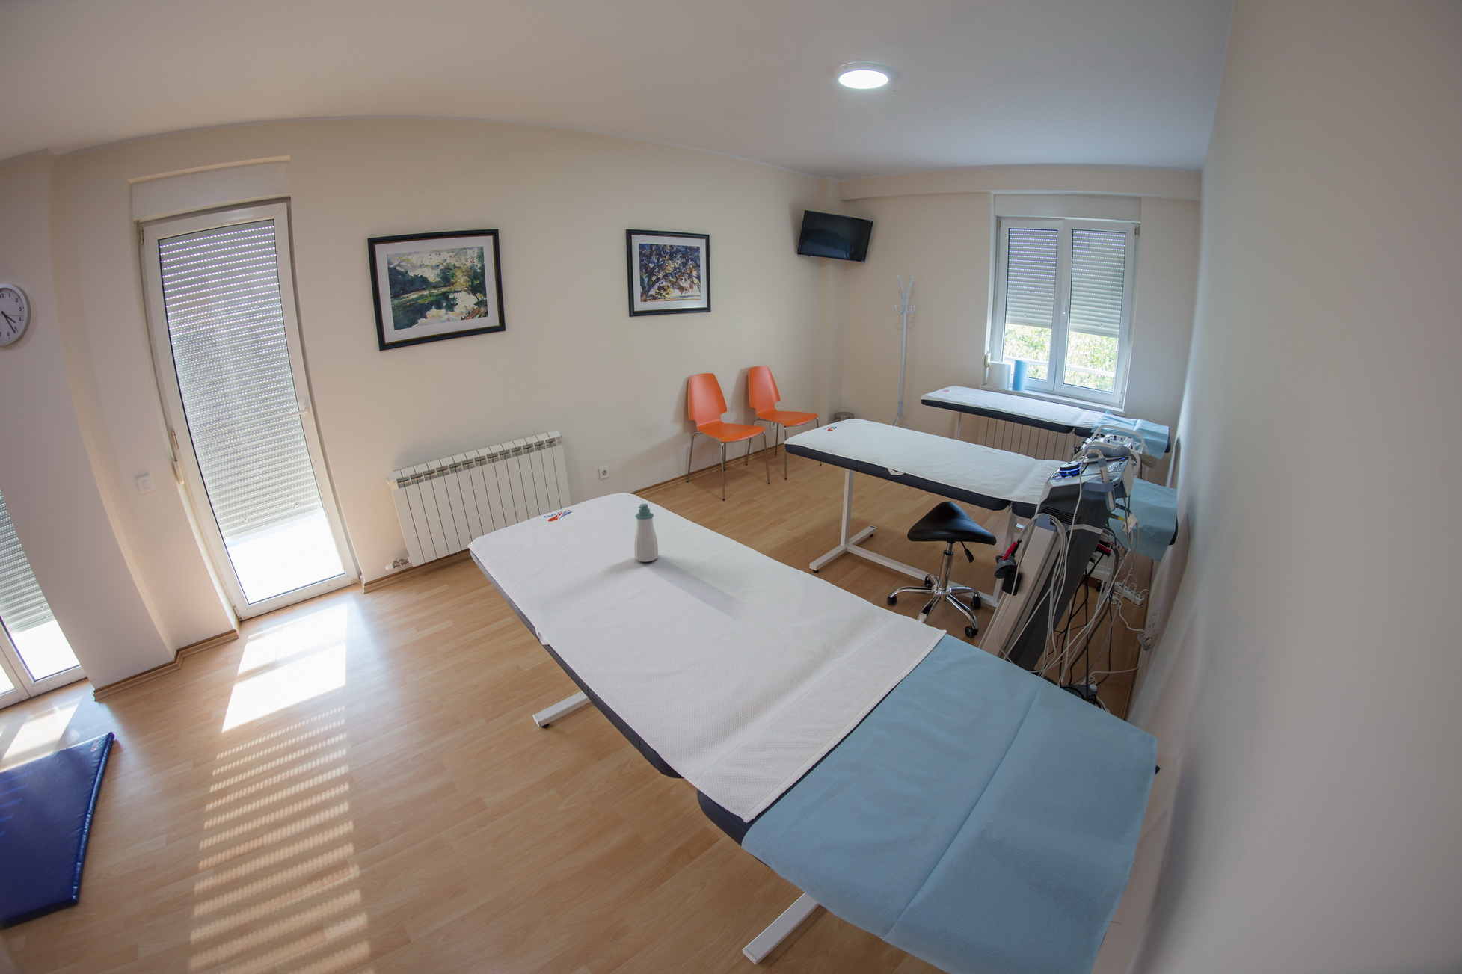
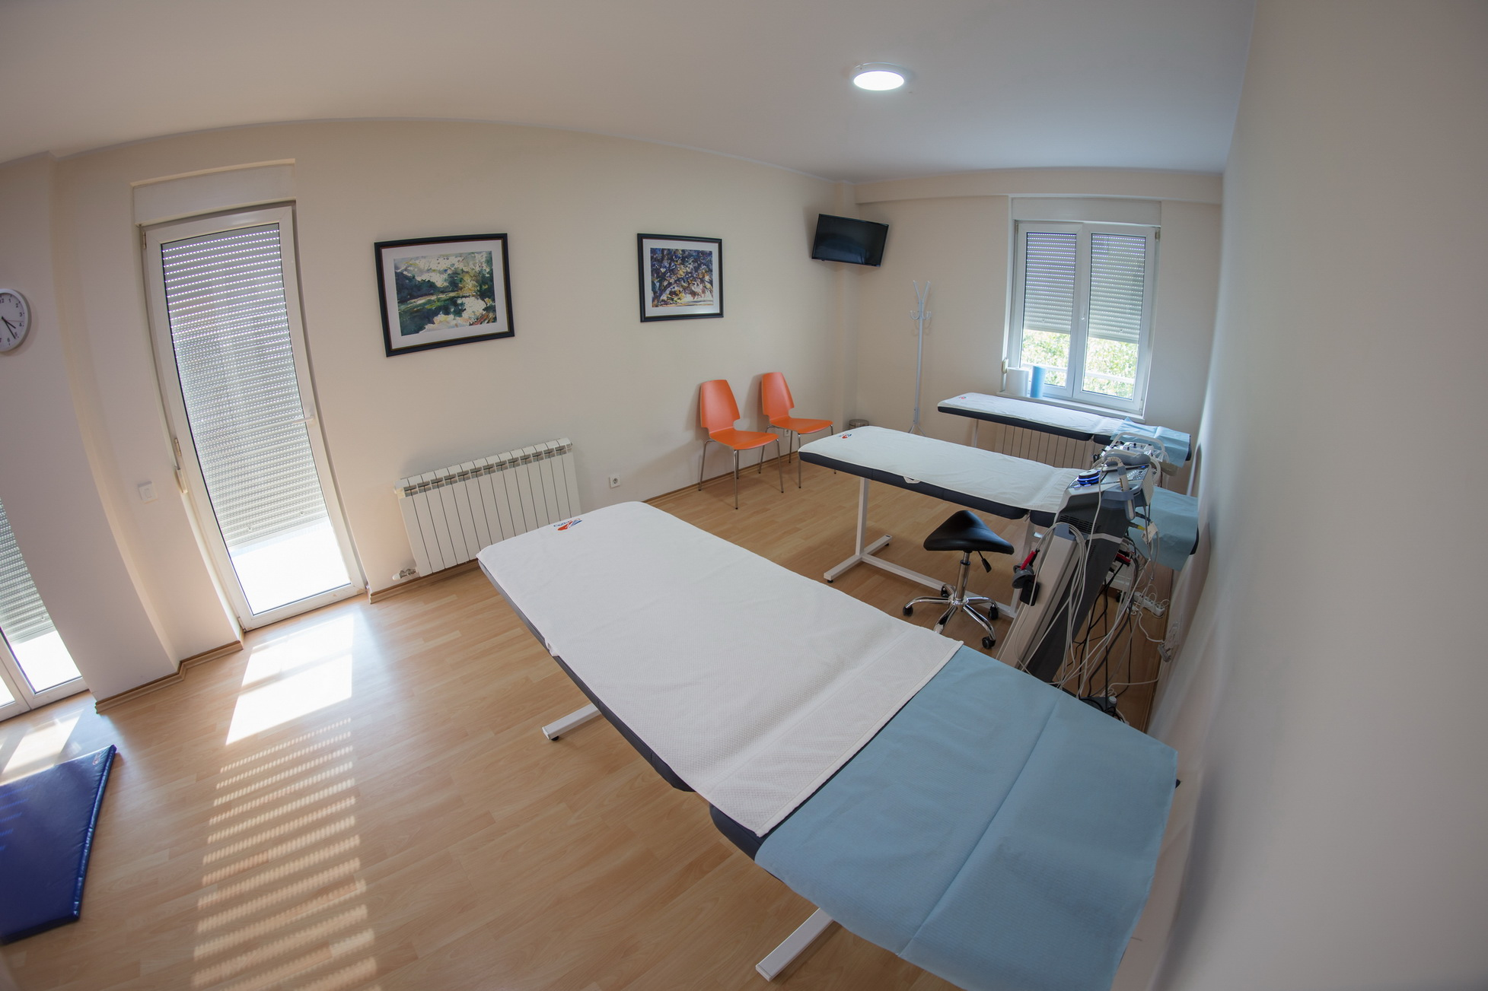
- soap bottle [634,503,659,562]
